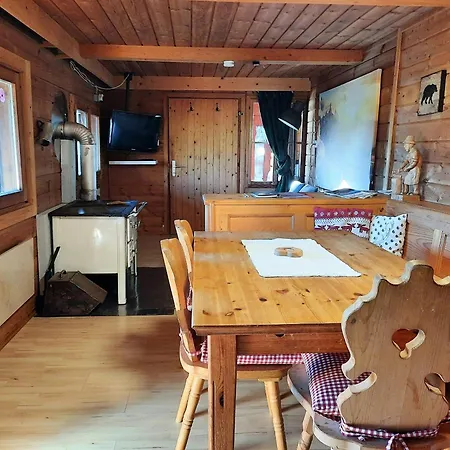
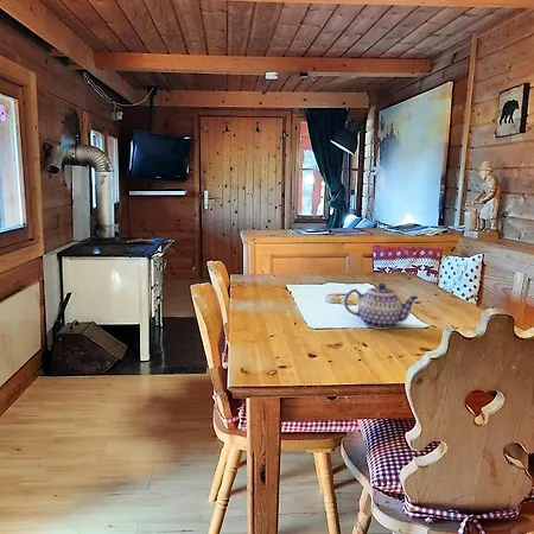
+ teapot [343,282,419,330]
